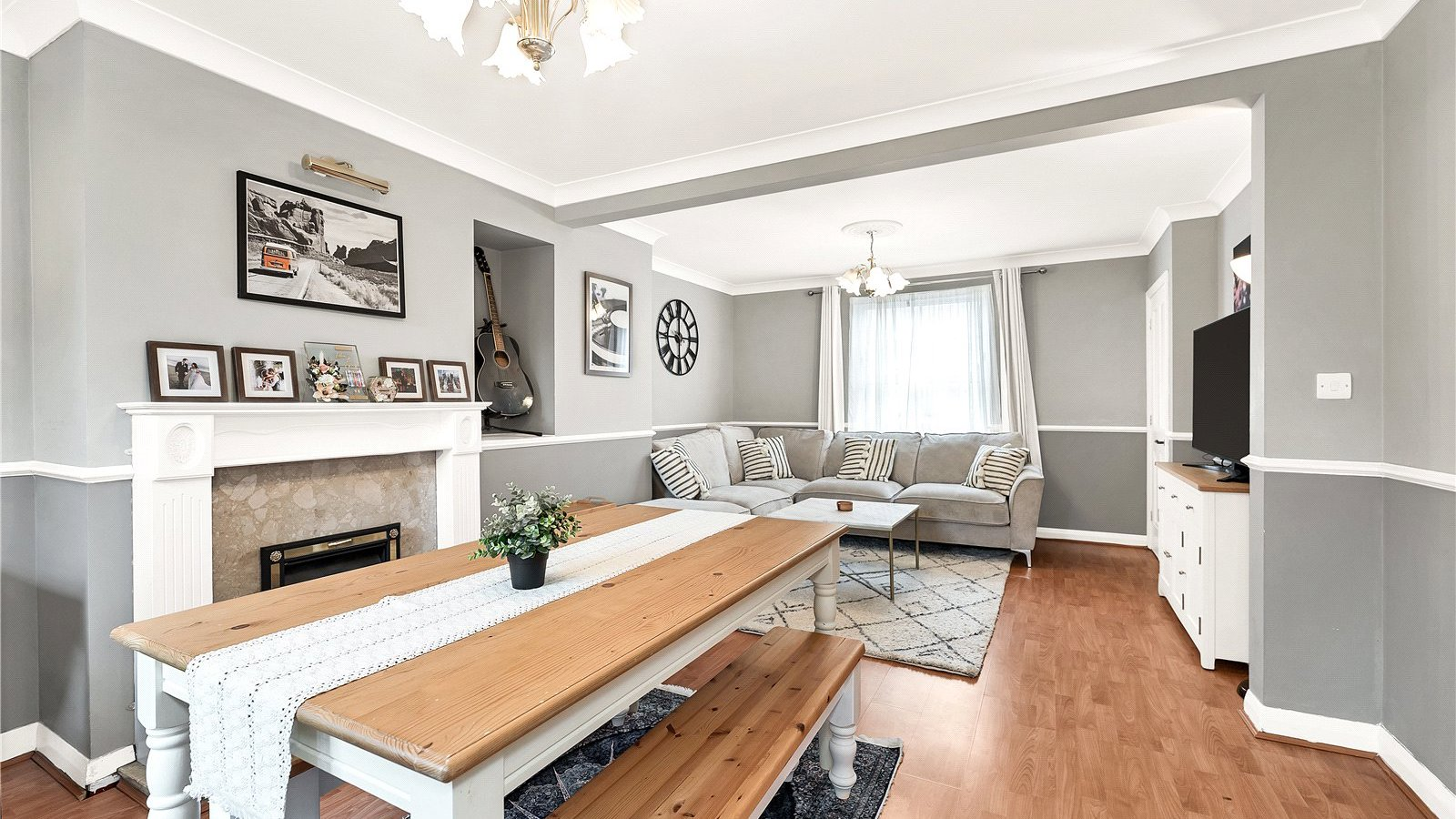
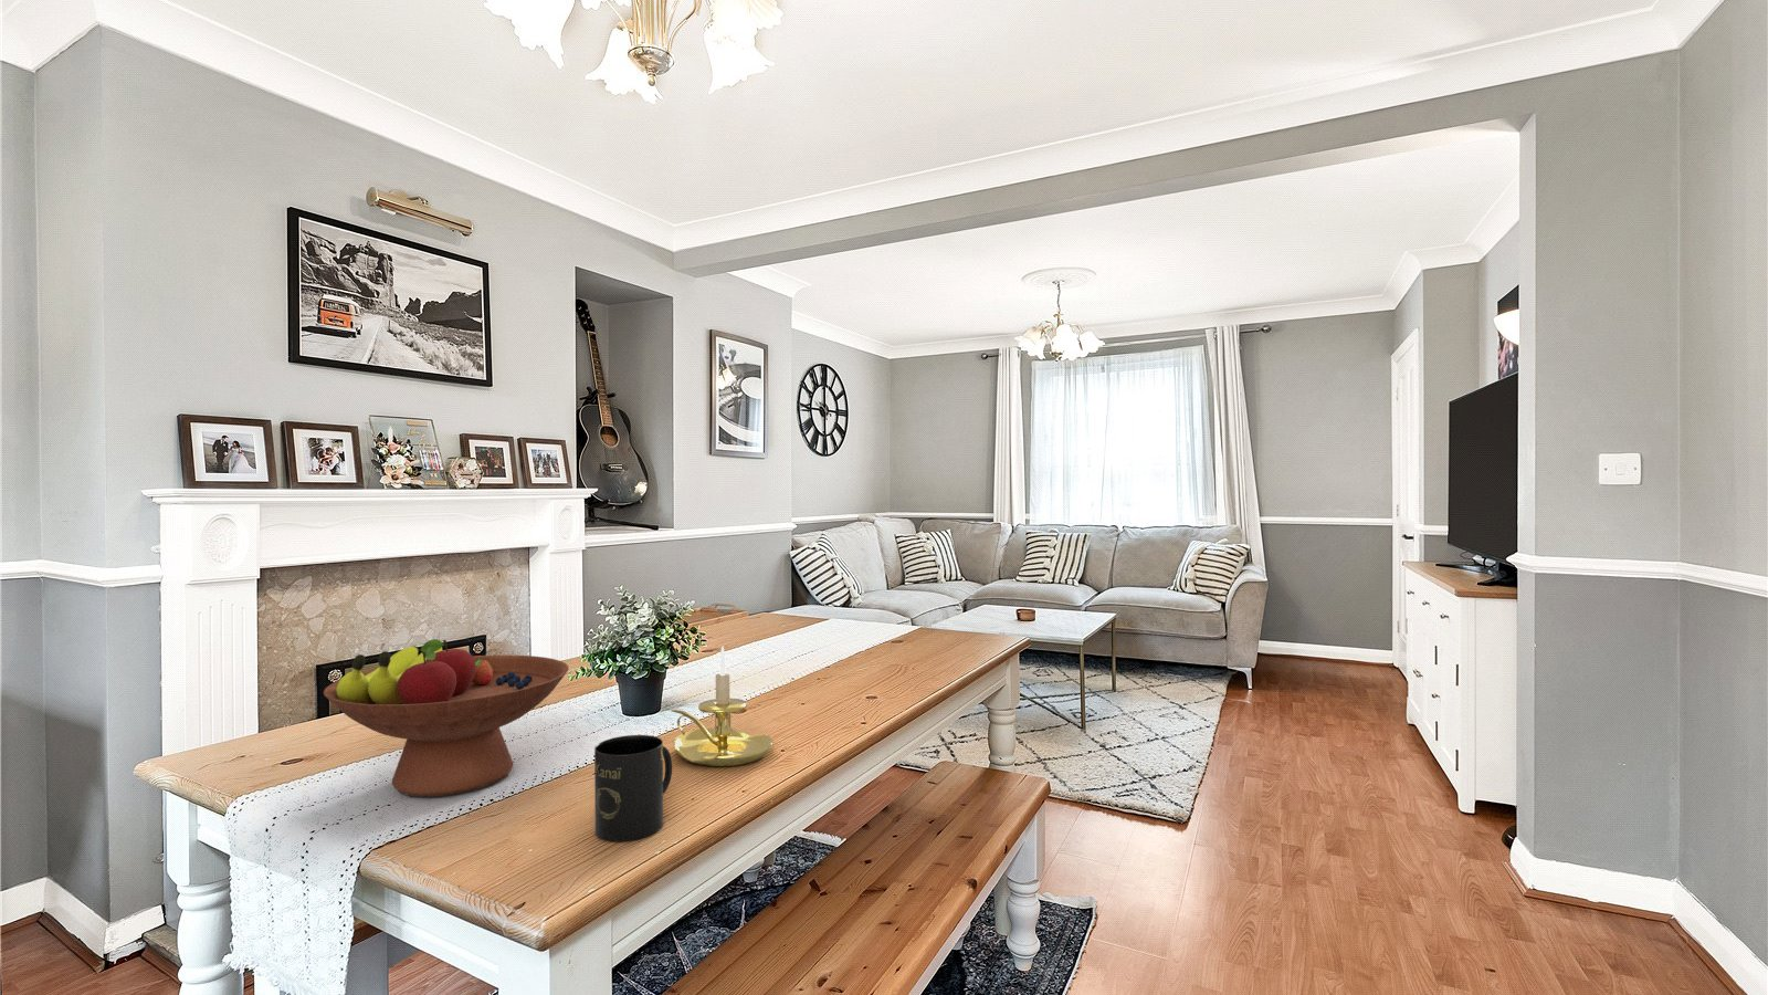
+ fruit bowl [323,638,571,797]
+ mug [594,734,673,842]
+ candle holder [669,645,775,768]
